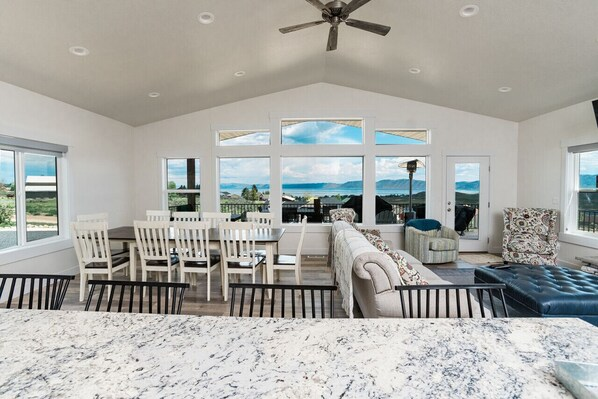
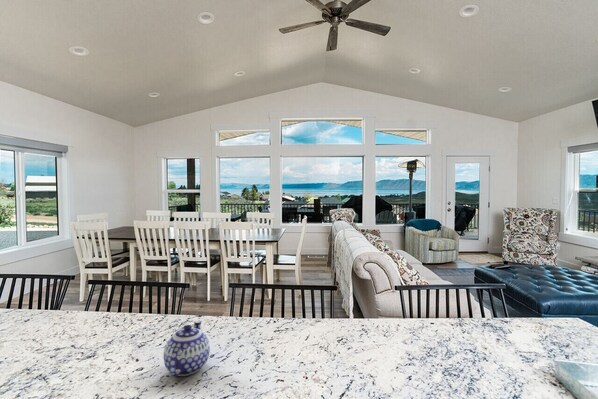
+ teapot [163,320,211,378]
